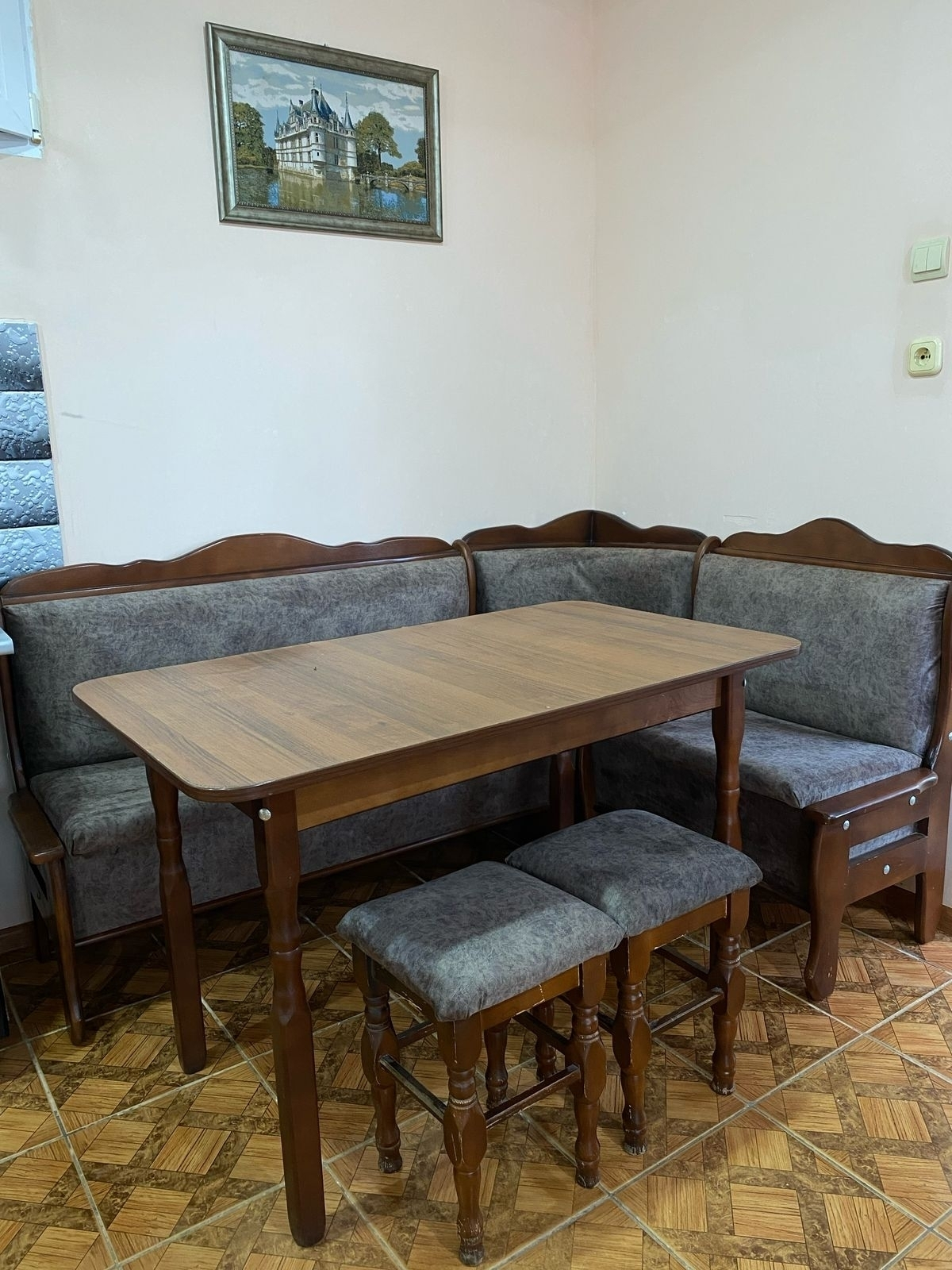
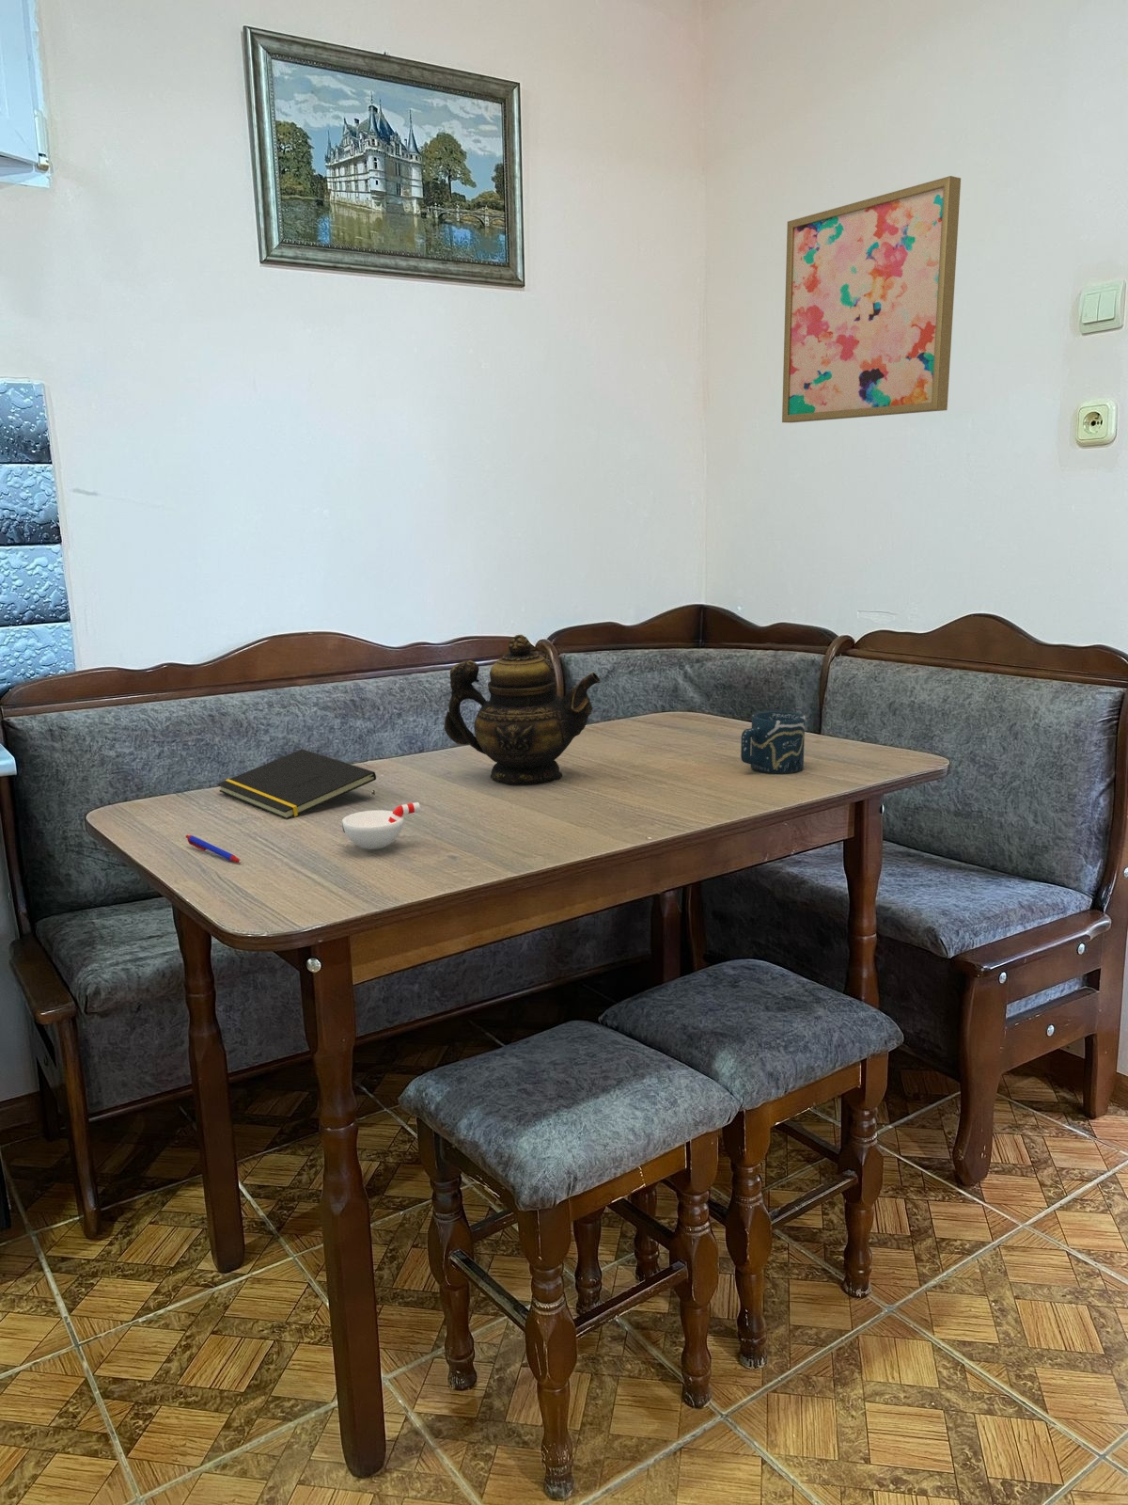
+ teapot [443,634,602,787]
+ cup [341,801,421,851]
+ notepad [216,749,377,820]
+ cup [739,710,807,774]
+ pen [185,834,243,864]
+ wall art [781,175,962,423]
